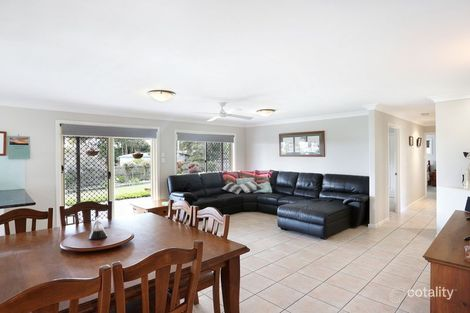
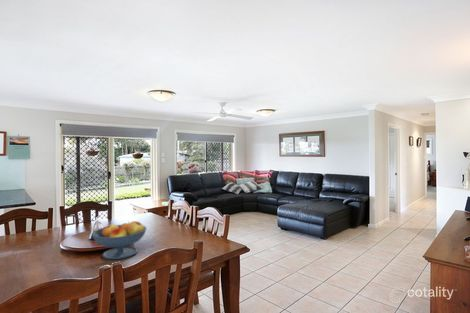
+ fruit bowl [91,220,148,260]
